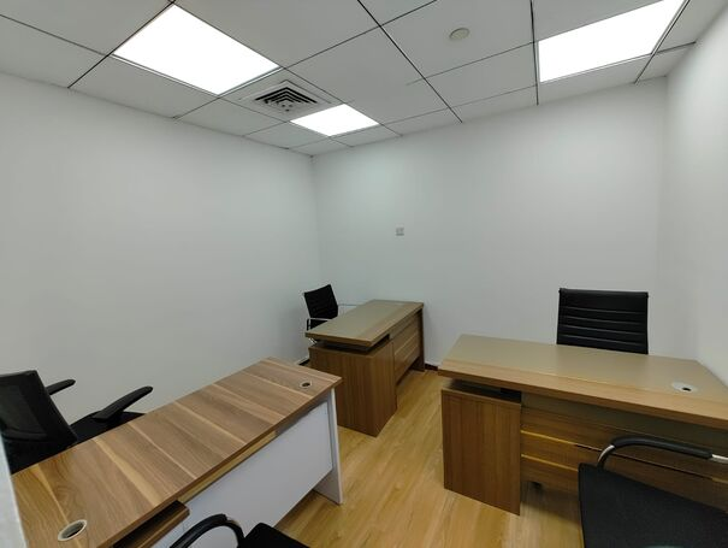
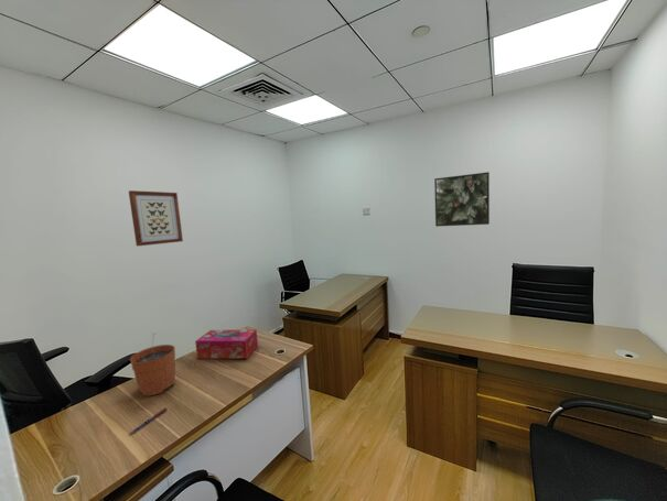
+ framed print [433,171,491,228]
+ plant pot [129,331,176,396]
+ pen [129,406,168,435]
+ wall art [128,189,184,247]
+ tissue box [194,328,259,359]
